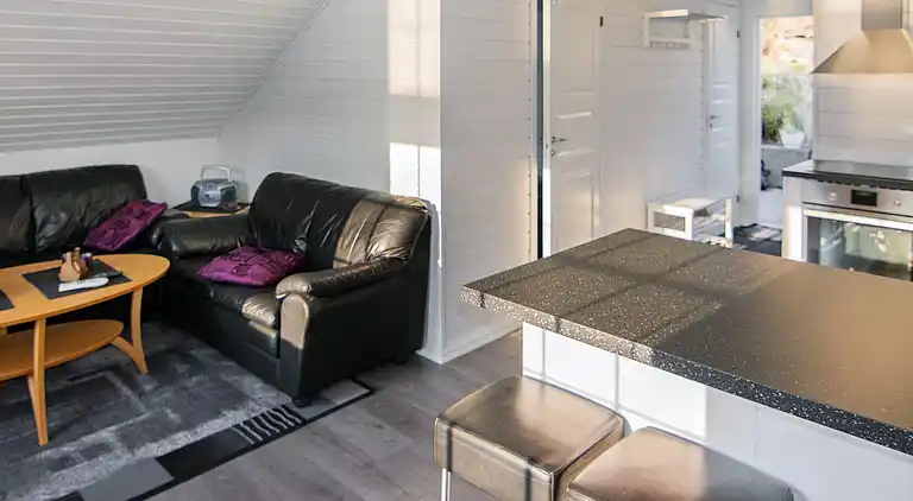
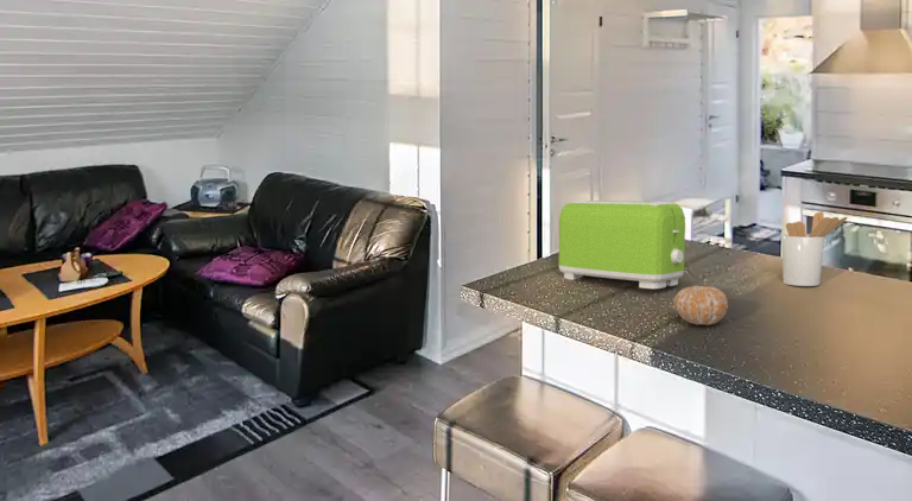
+ fruit [672,284,729,326]
+ toaster [558,199,686,290]
+ utensil holder [780,210,849,287]
